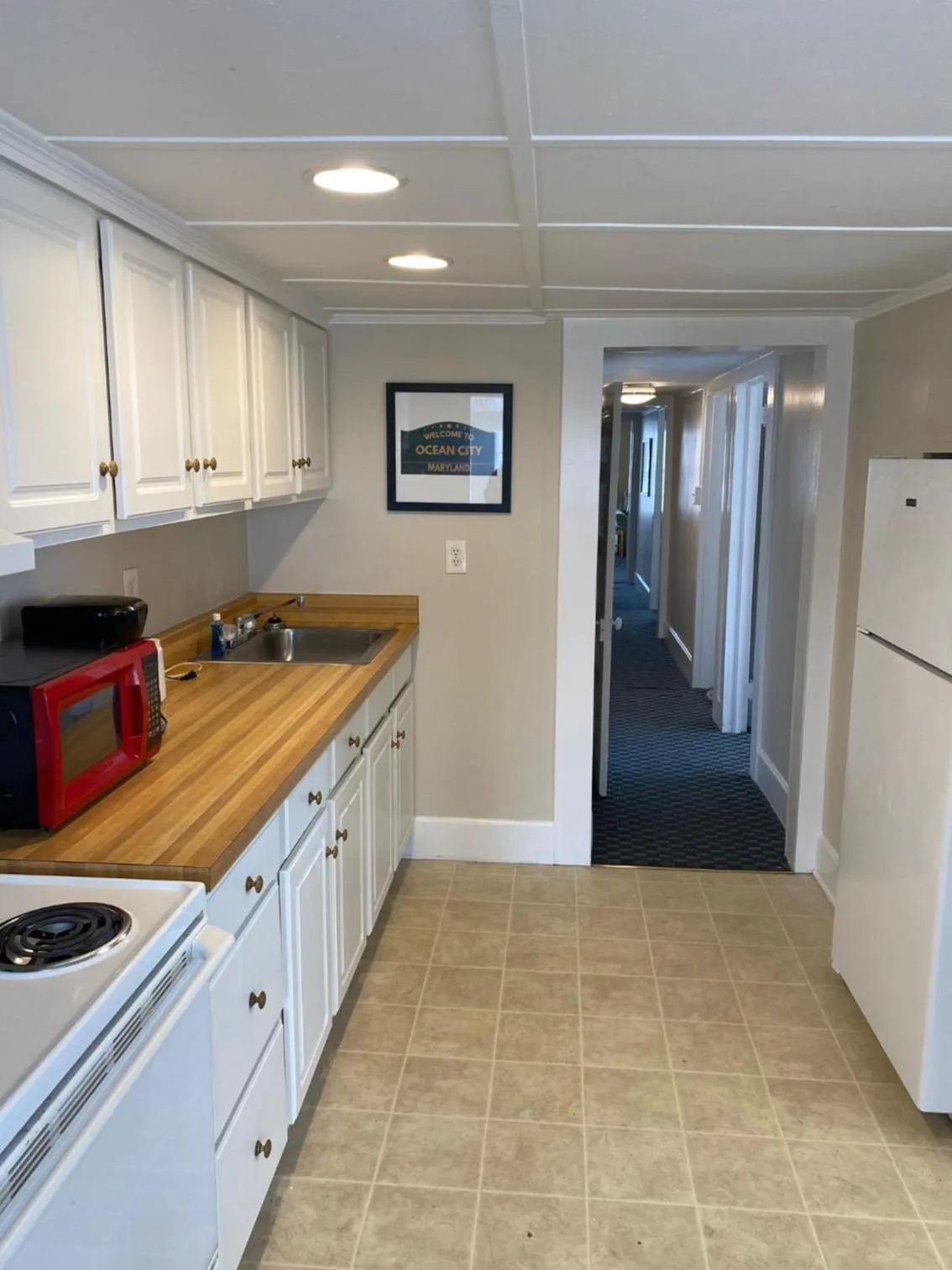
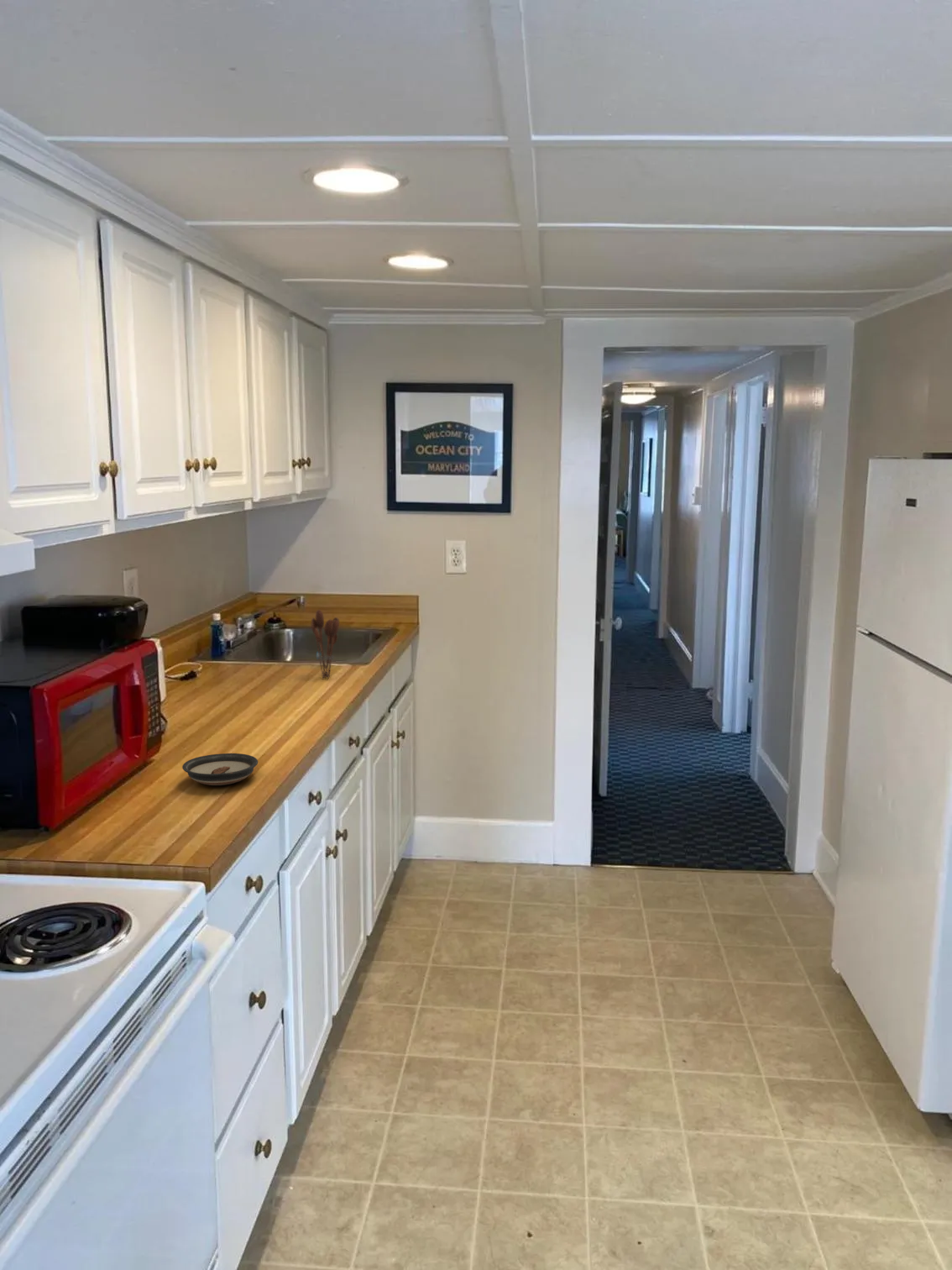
+ saucer [181,753,259,786]
+ utensil holder [311,609,340,680]
